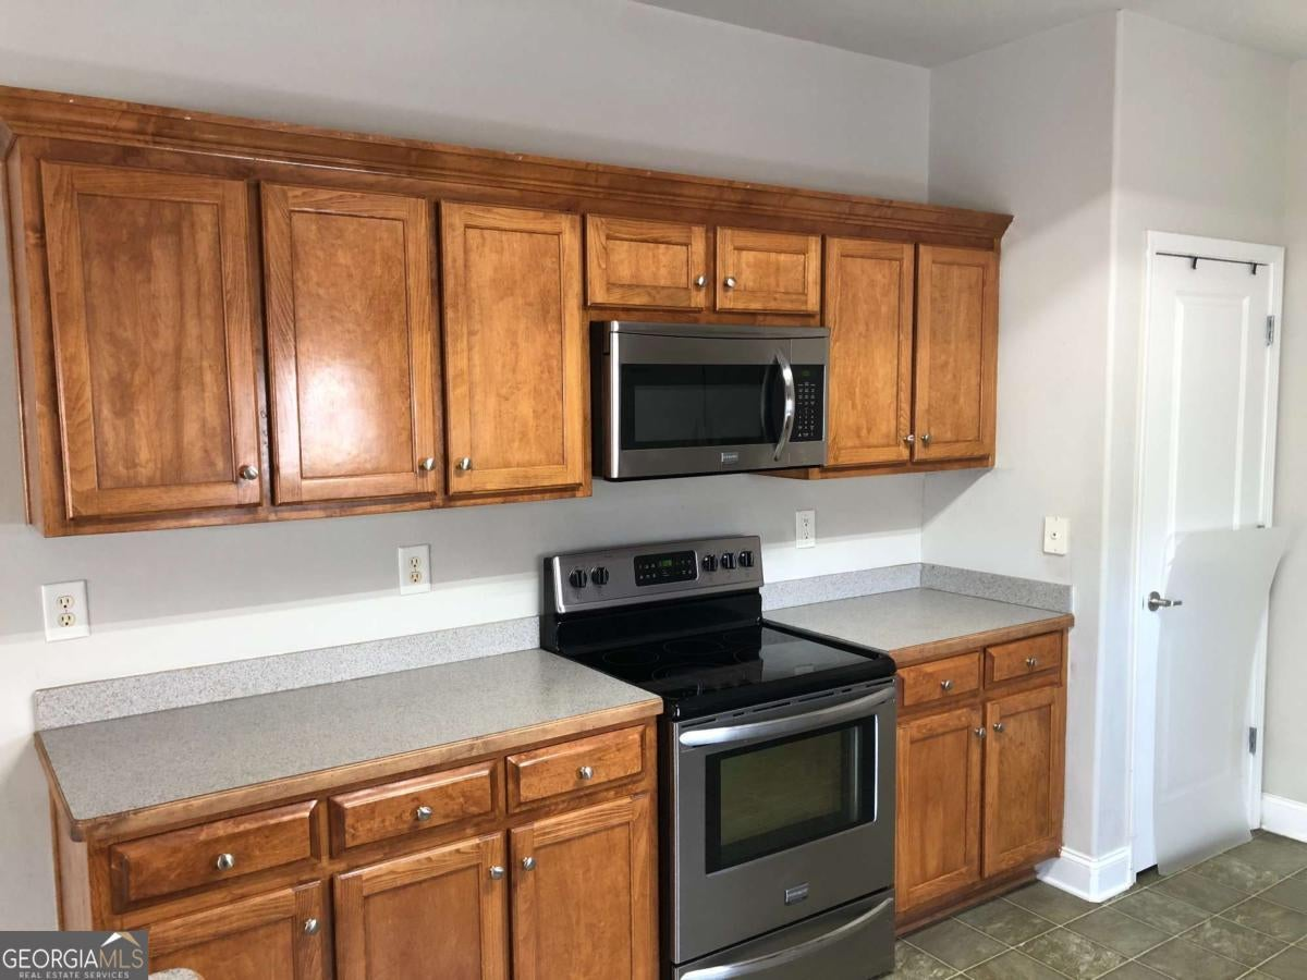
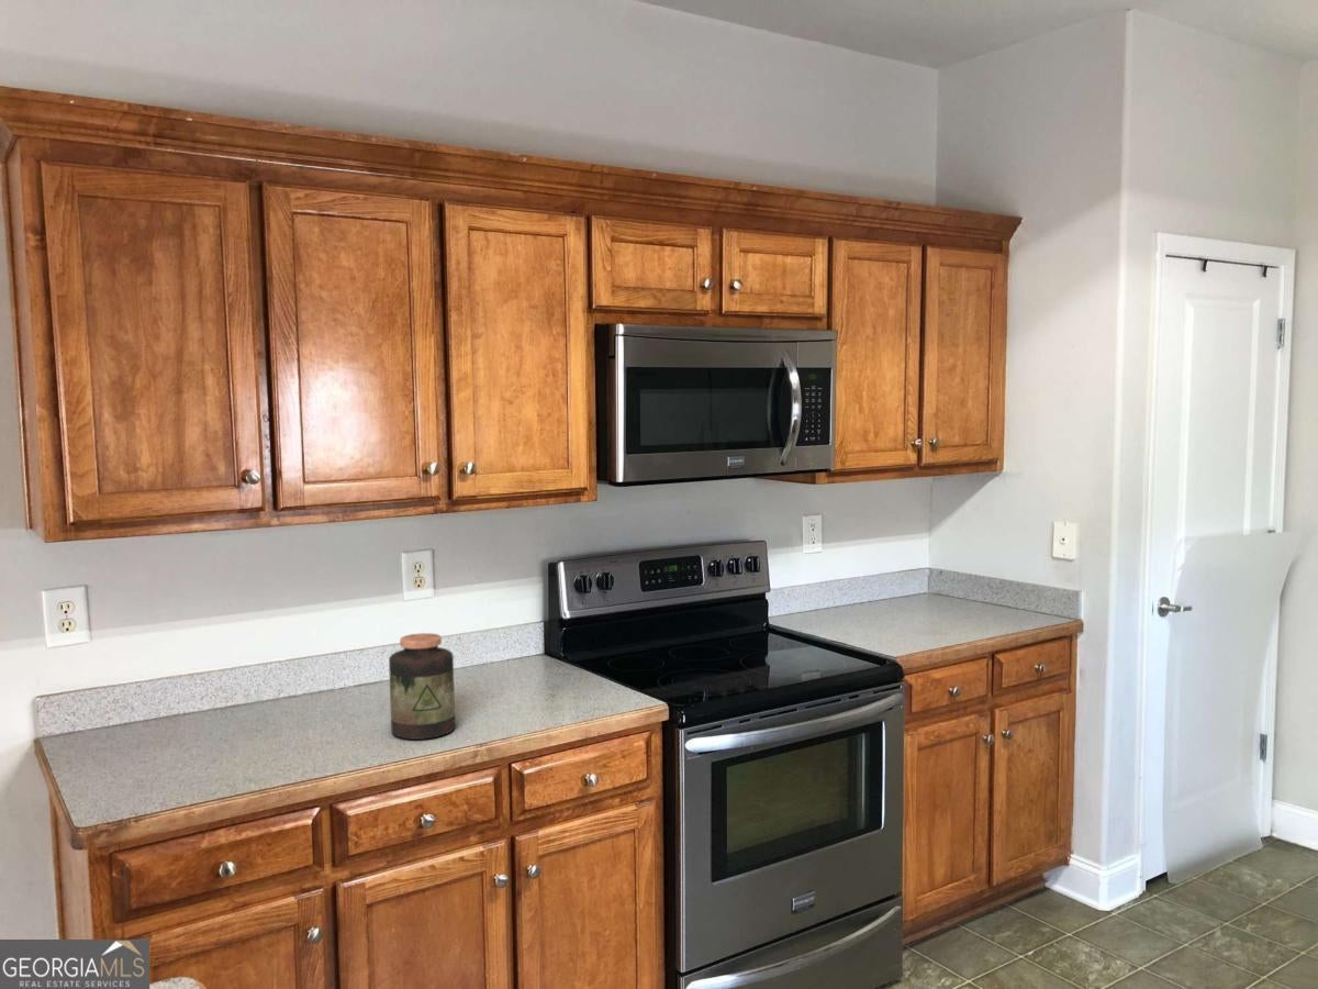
+ jar [388,632,456,741]
